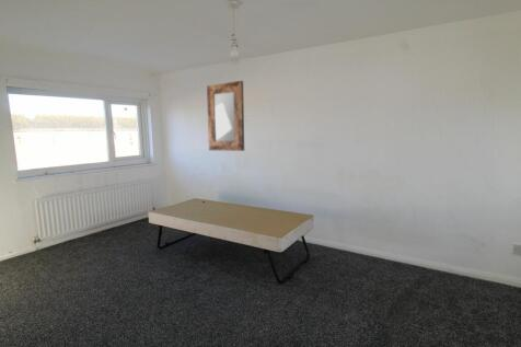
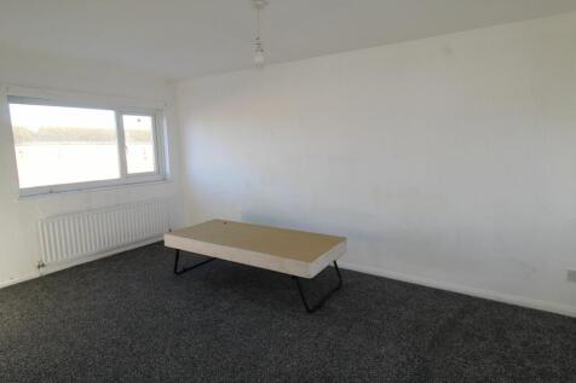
- home mirror [206,80,245,152]
